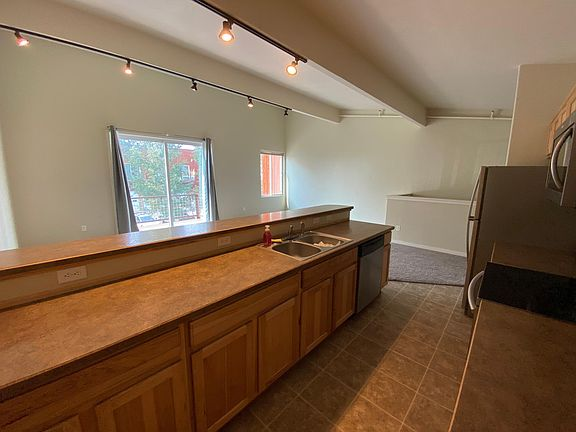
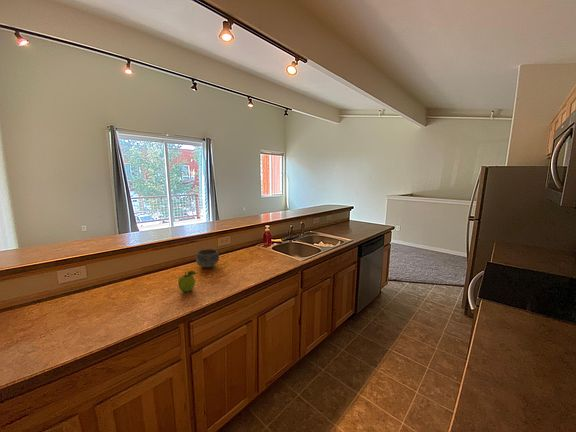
+ fruit [177,270,197,293]
+ bowl [194,248,220,269]
